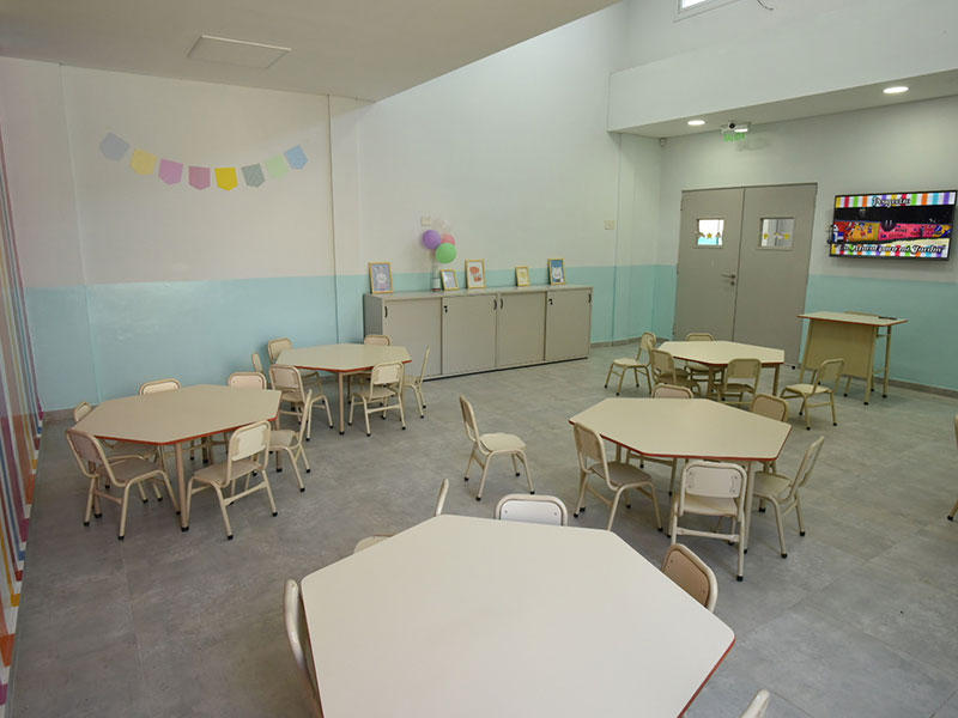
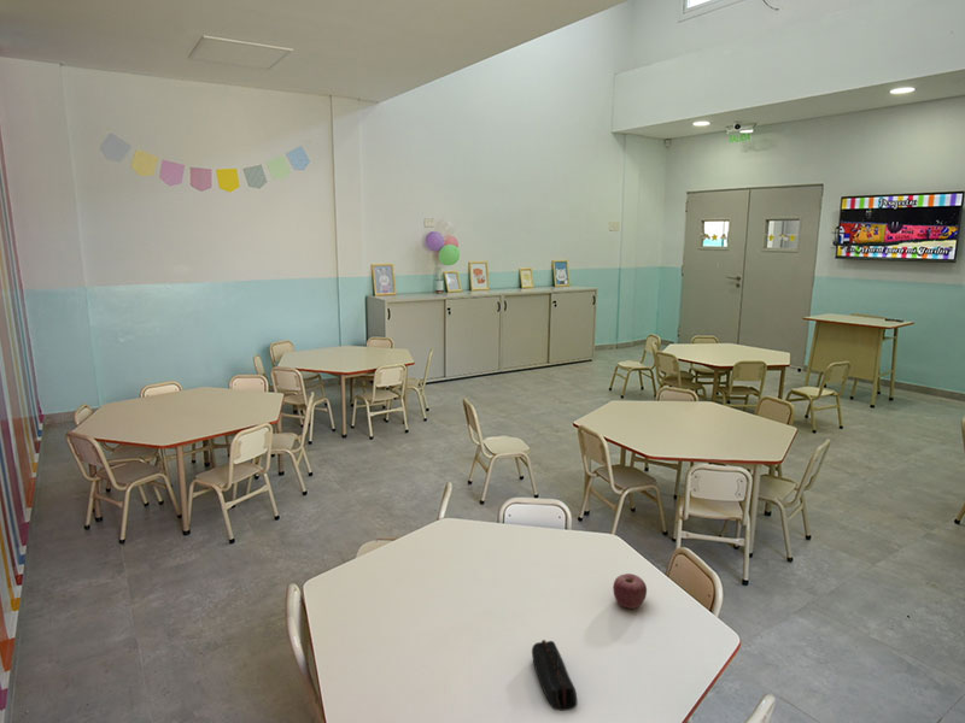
+ pencil case [531,639,578,712]
+ apple [612,572,648,610]
